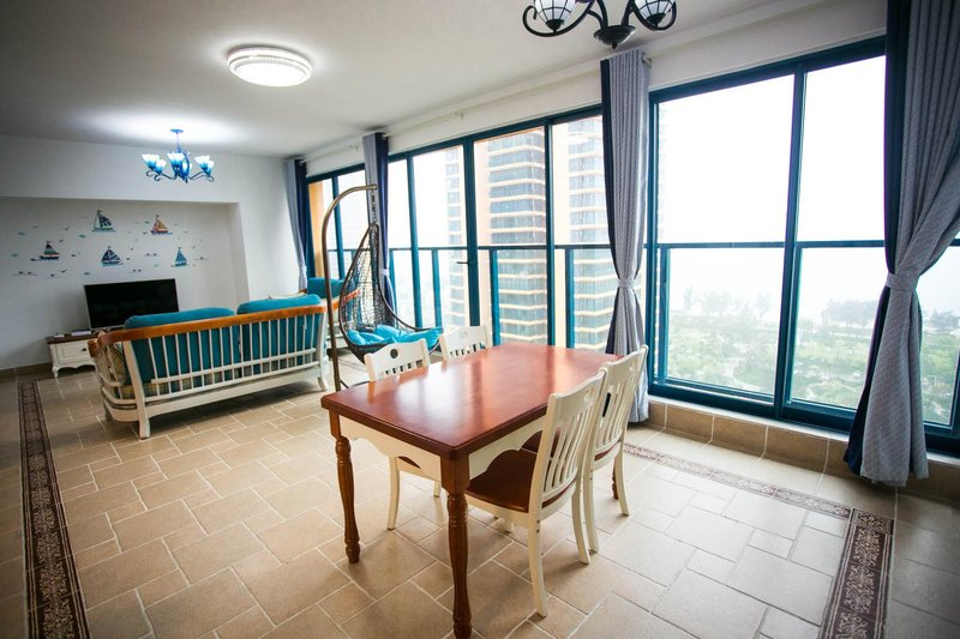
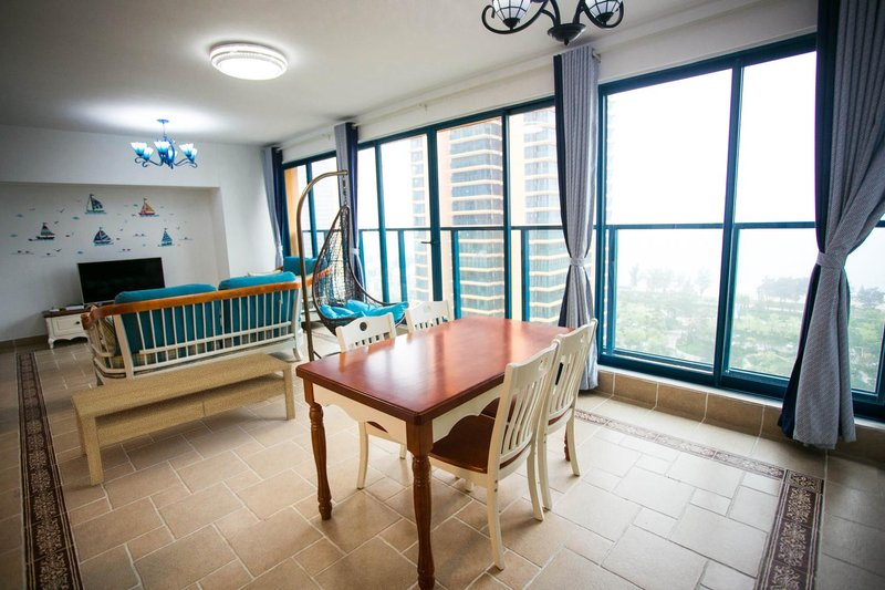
+ coffee table [70,351,296,487]
